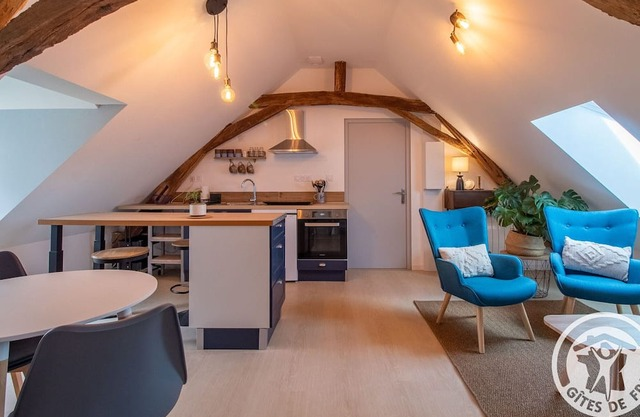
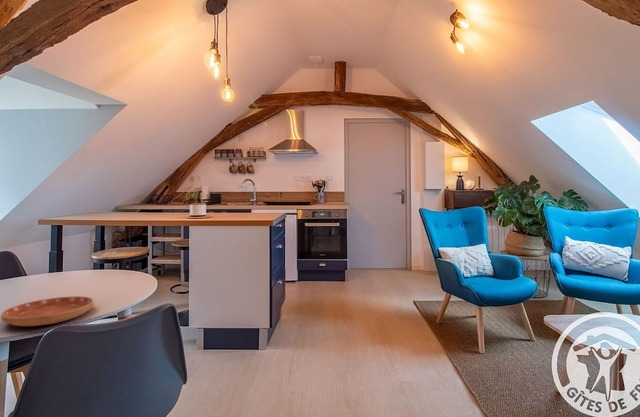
+ saucer [0,295,94,327]
